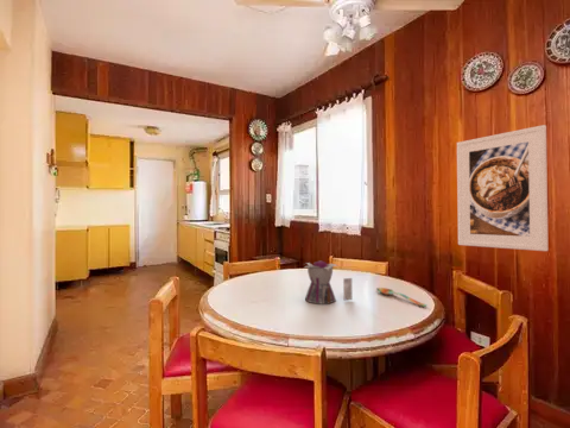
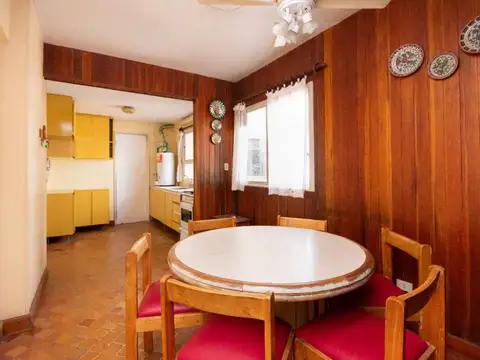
- spoon [375,287,429,308]
- teapot [302,260,353,306]
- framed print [456,124,550,252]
